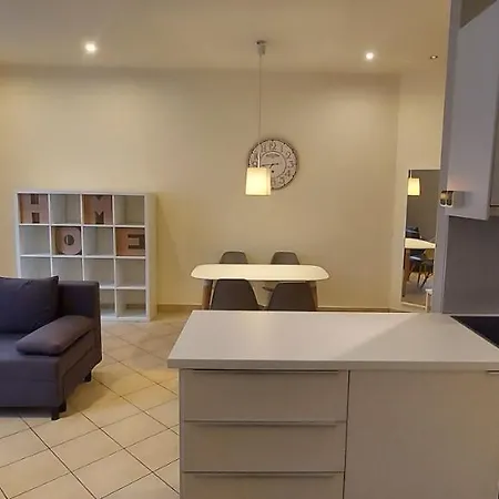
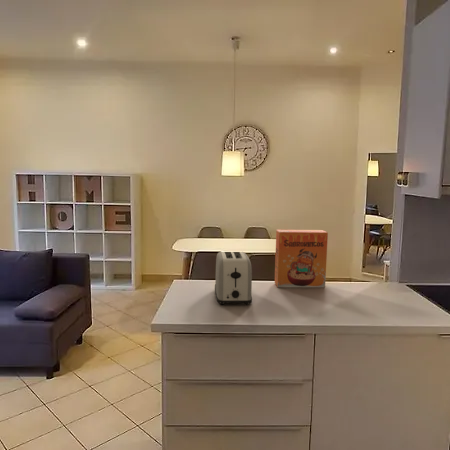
+ toaster [214,251,253,306]
+ cereal box [274,229,329,288]
